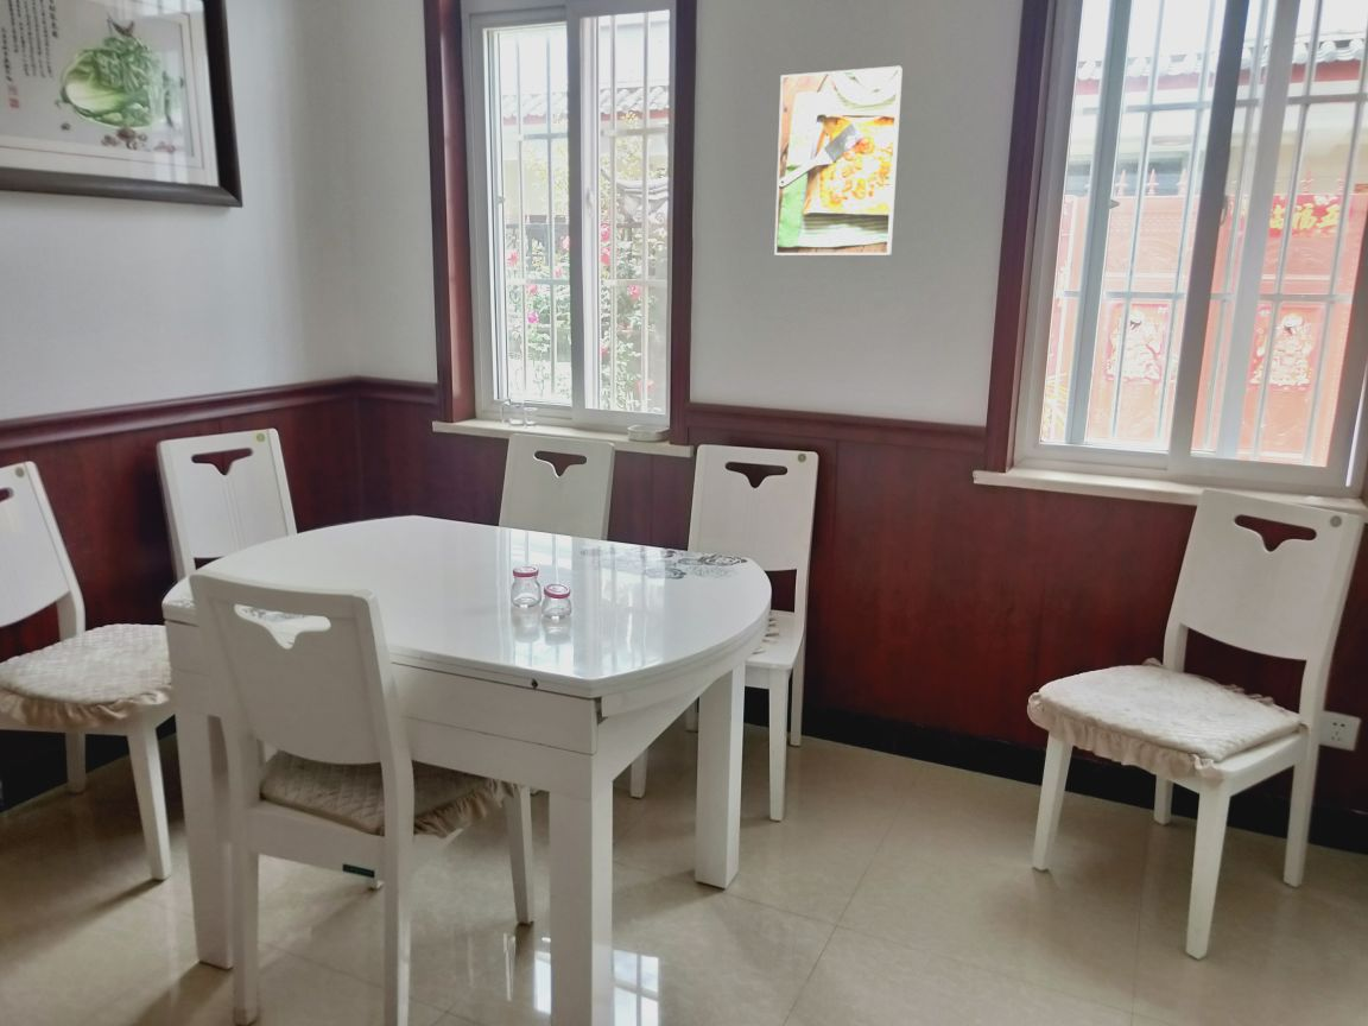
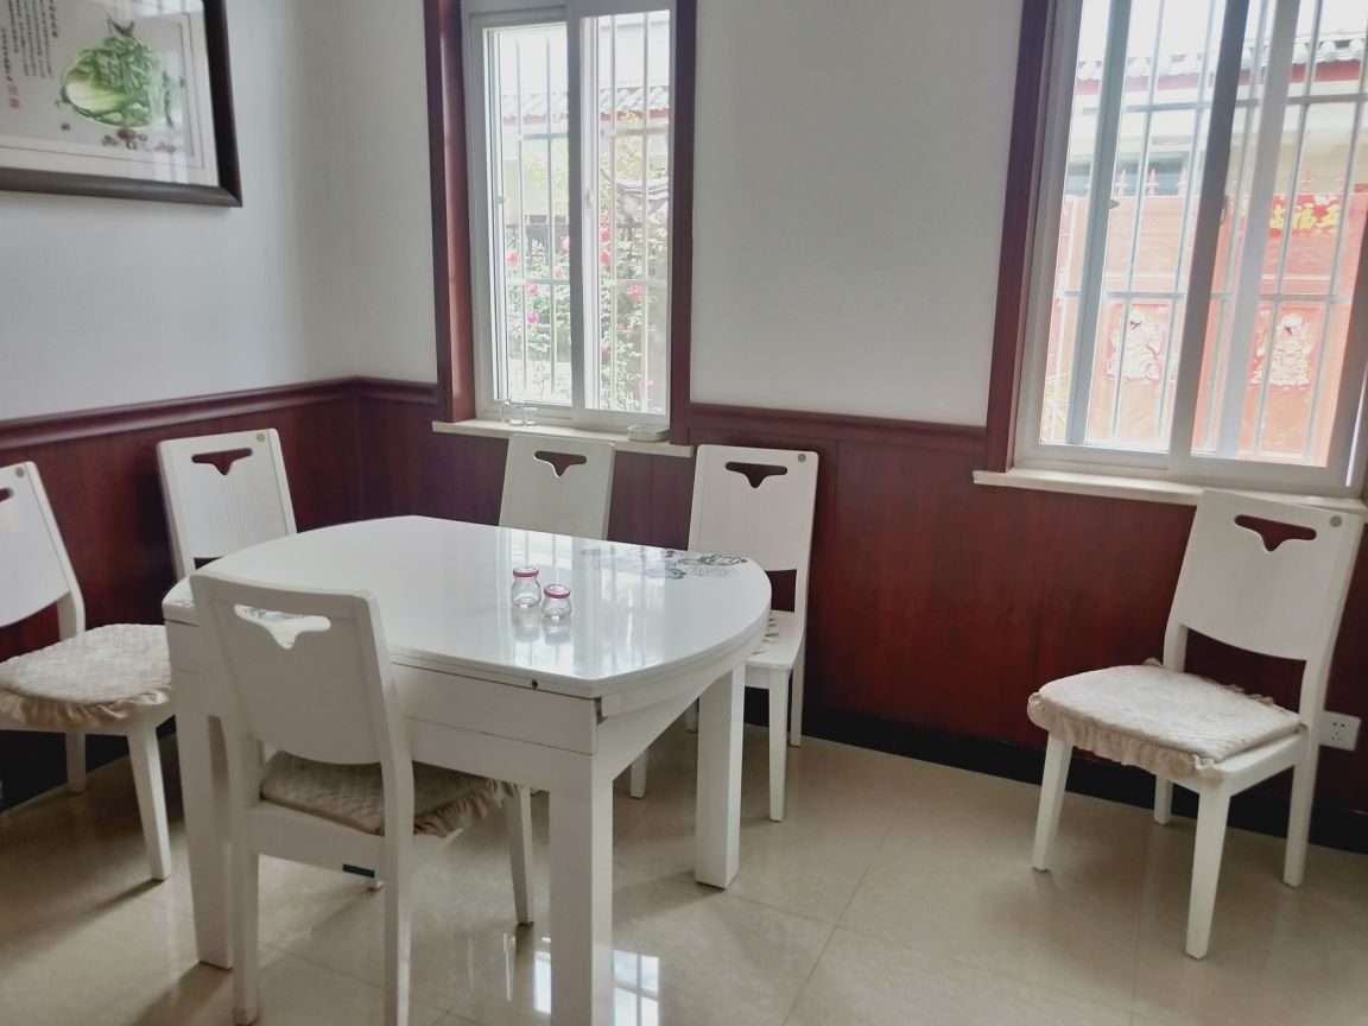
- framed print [773,65,904,256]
